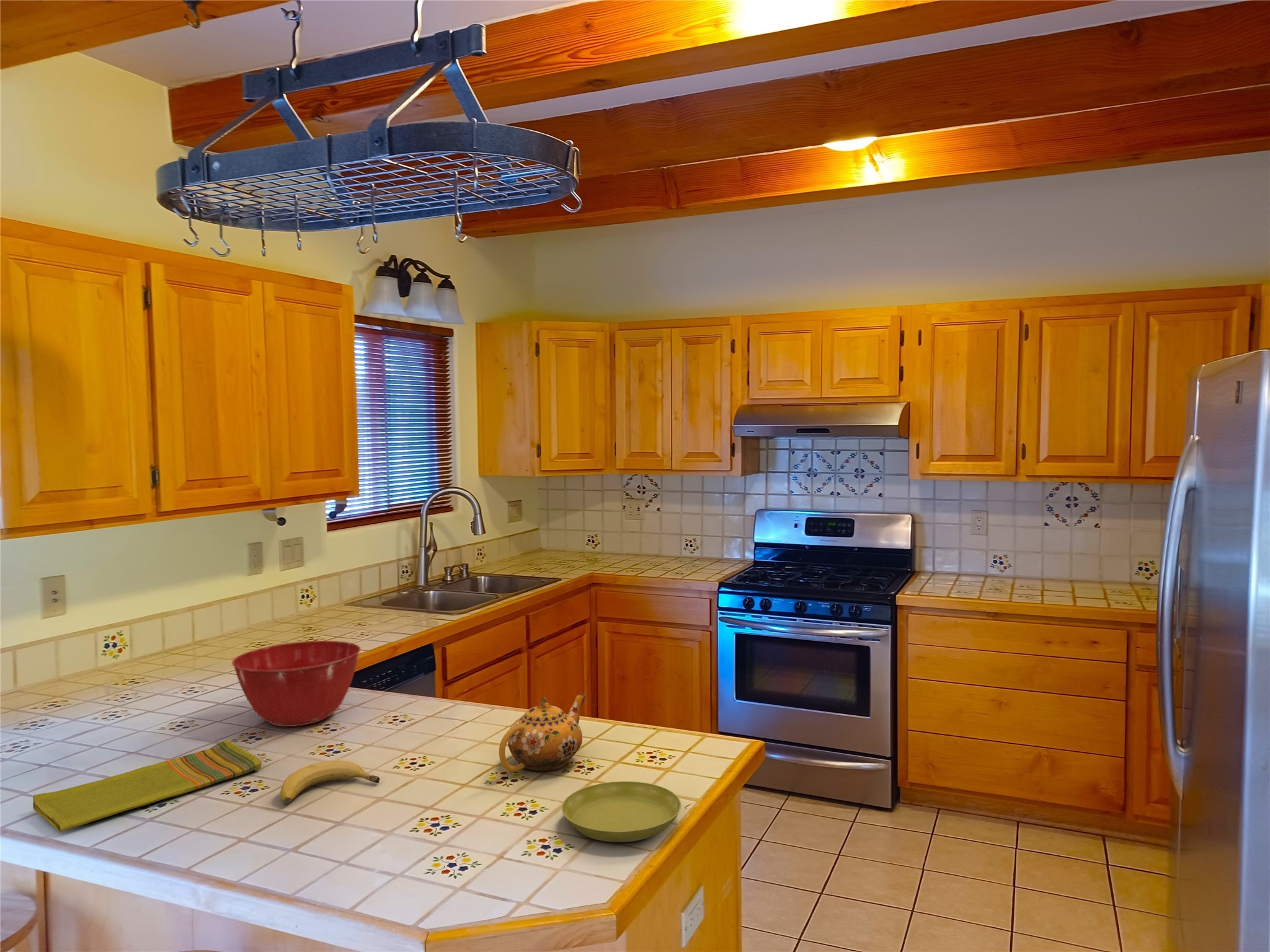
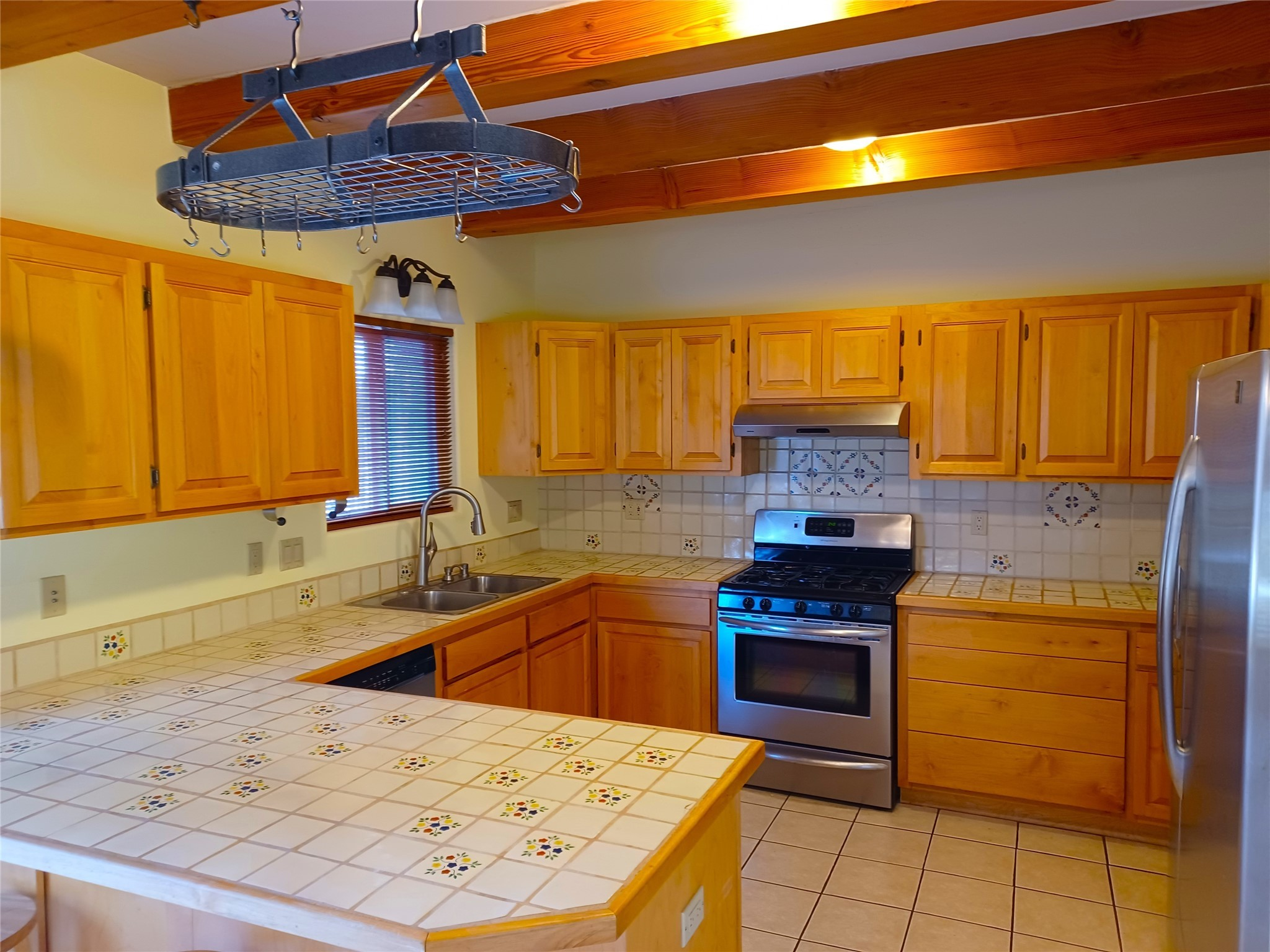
- saucer [561,781,682,843]
- fruit [280,760,381,804]
- mixing bowl [231,640,362,727]
- dish towel [32,739,262,833]
- teapot [499,694,587,773]
